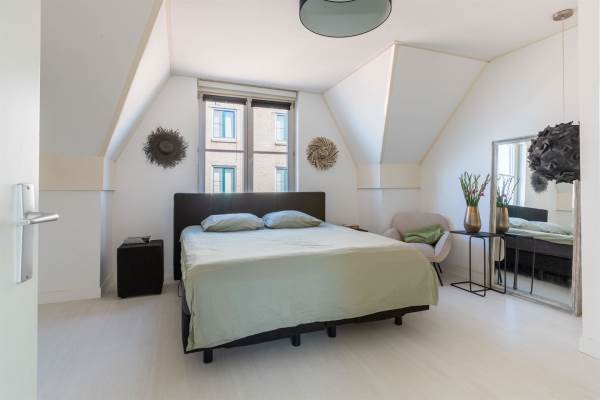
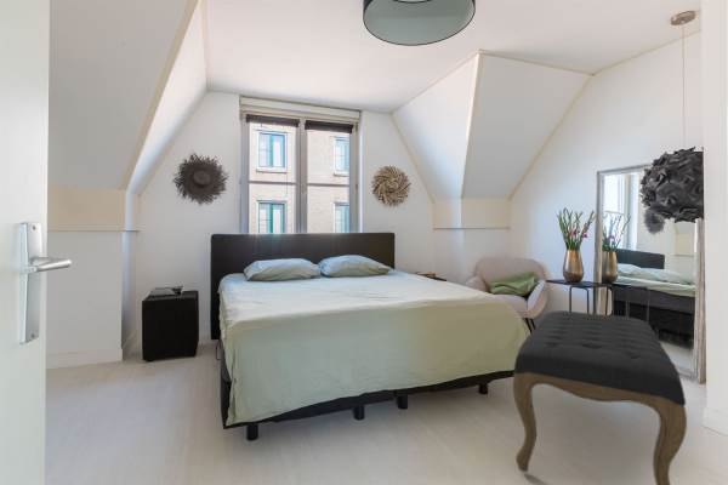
+ bench [512,309,688,485]
